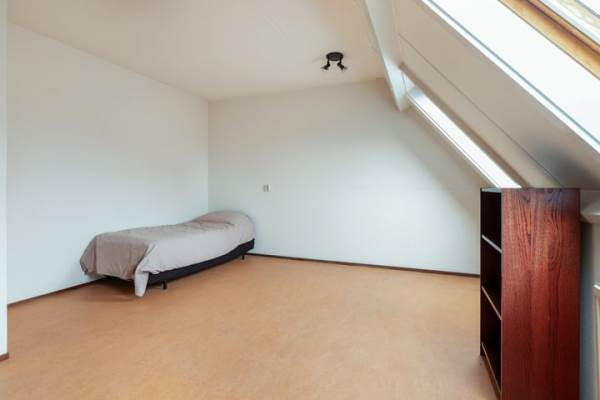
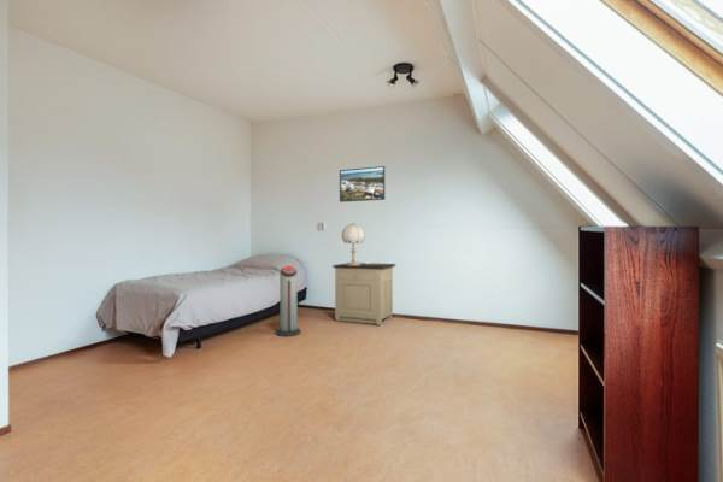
+ nightstand [331,261,396,327]
+ table lamp [341,222,366,265]
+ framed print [339,165,386,204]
+ air purifier [275,264,302,337]
